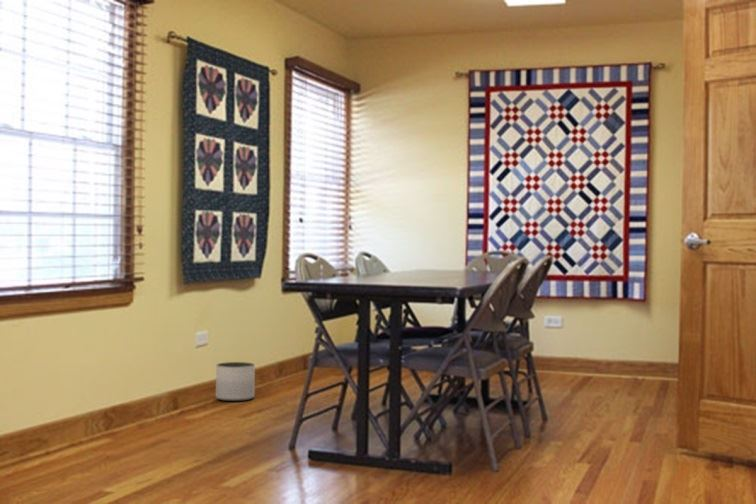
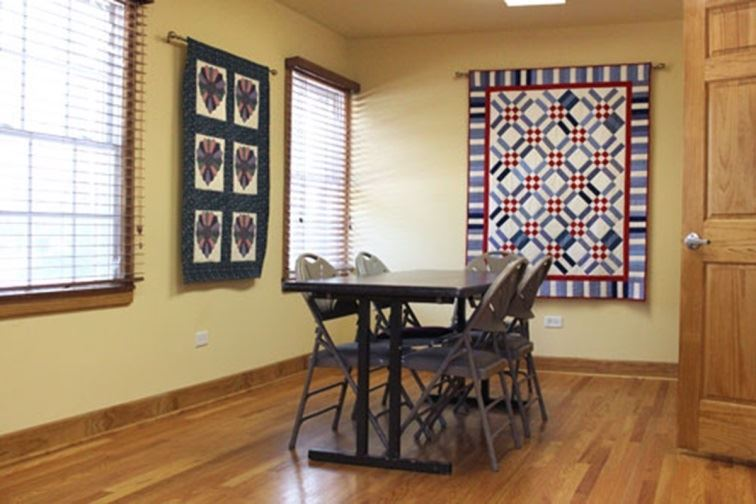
- planter [215,361,256,402]
